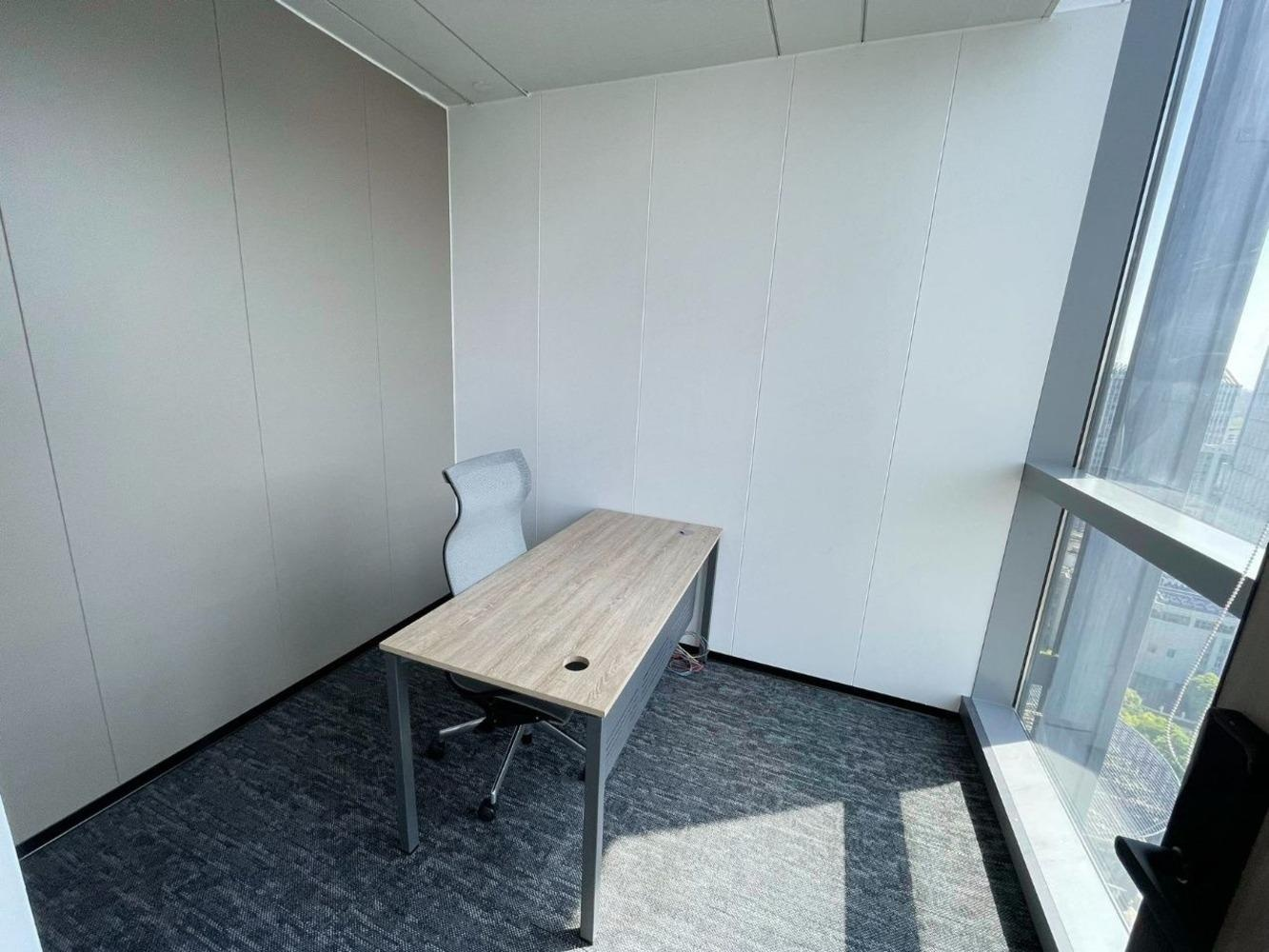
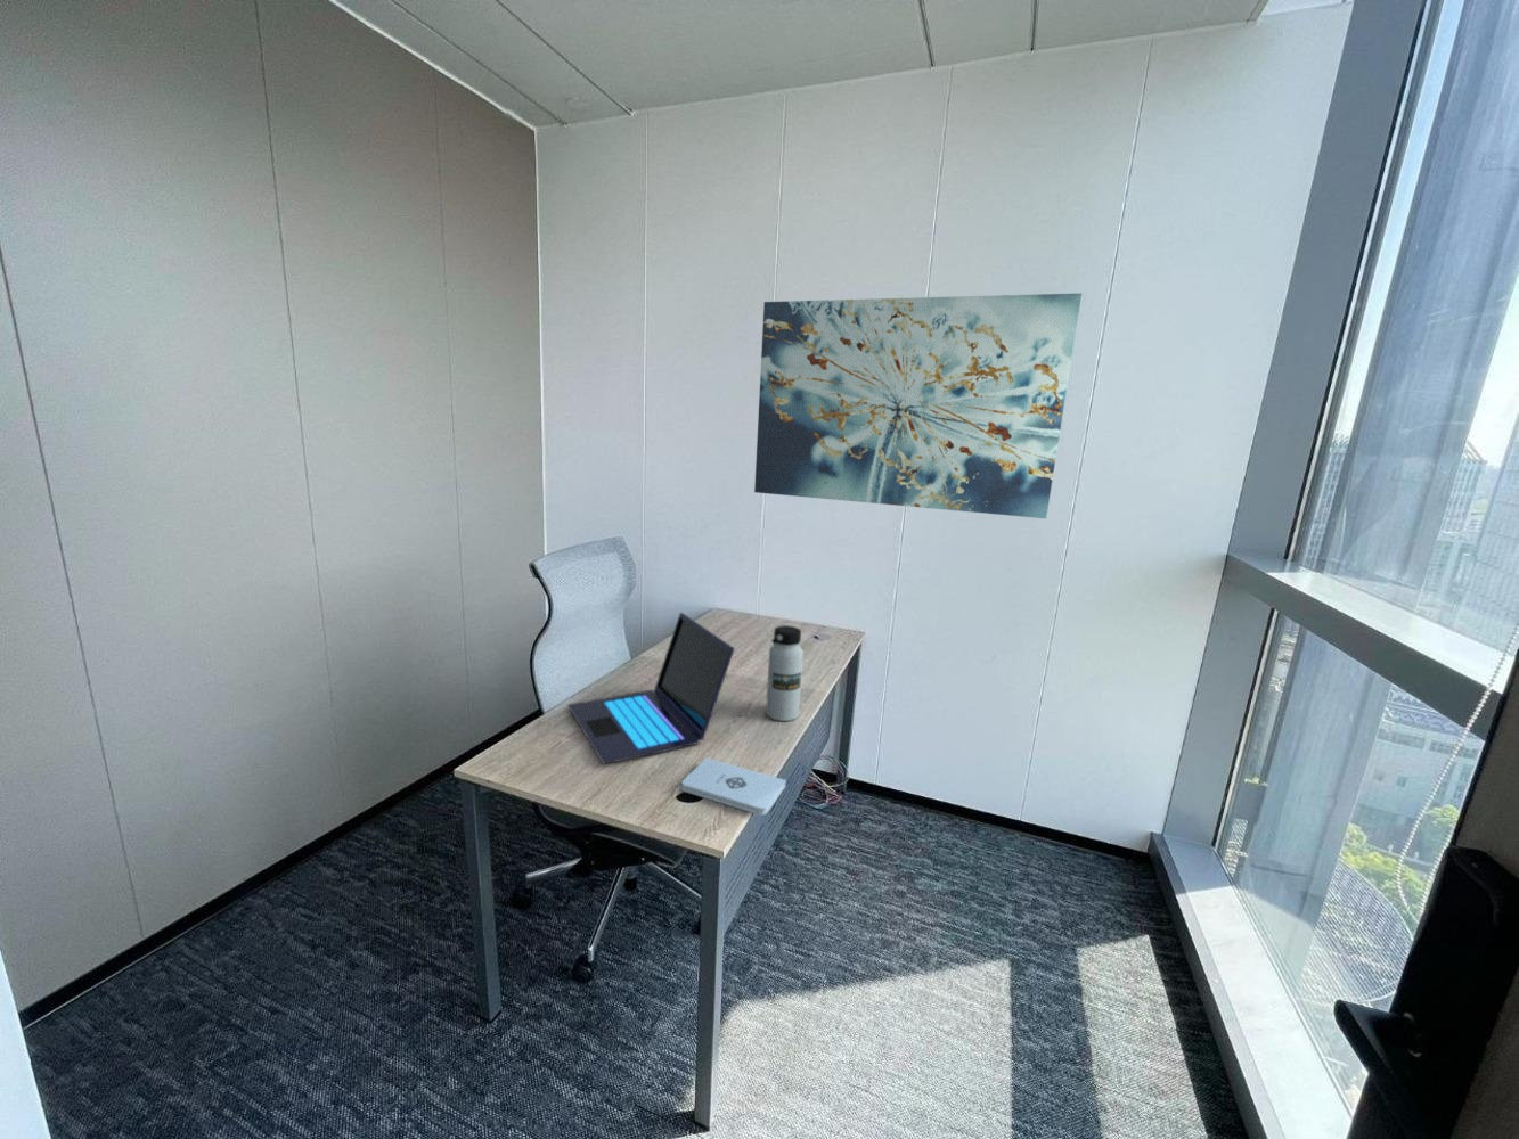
+ water bottle [765,625,804,723]
+ laptop [566,611,735,765]
+ notepad [680,756,788,817]
+ wall art [753,293,1082,519]
